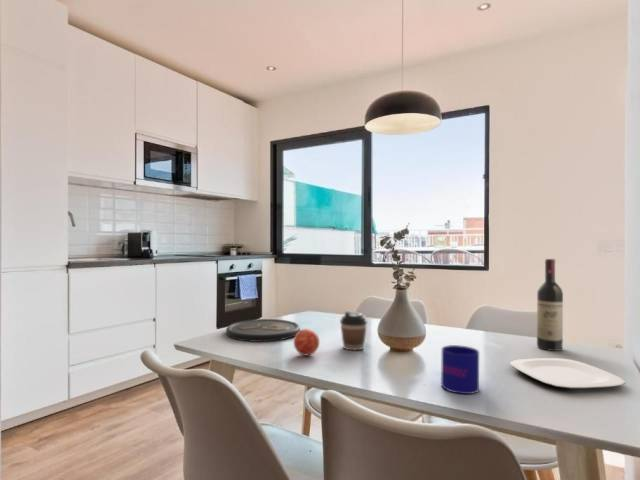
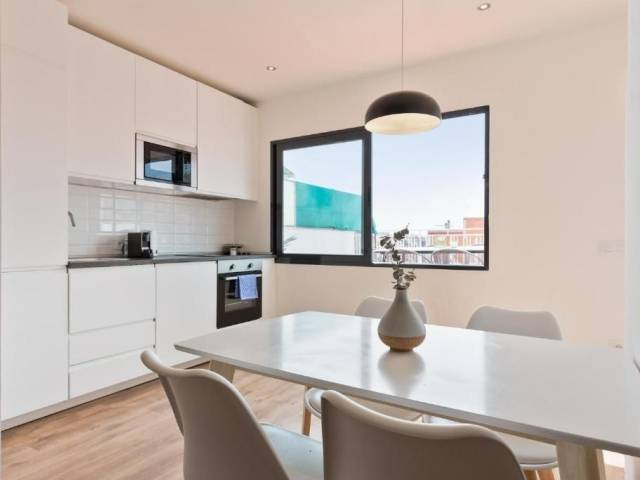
- apple [293,328,320,356]
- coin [225,318,301,343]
- plate [509,357,626,390]
- wine bottle [536,258,564,352]
- coffee cup [339,310,368,351]
- mug [440,344,480,395]
